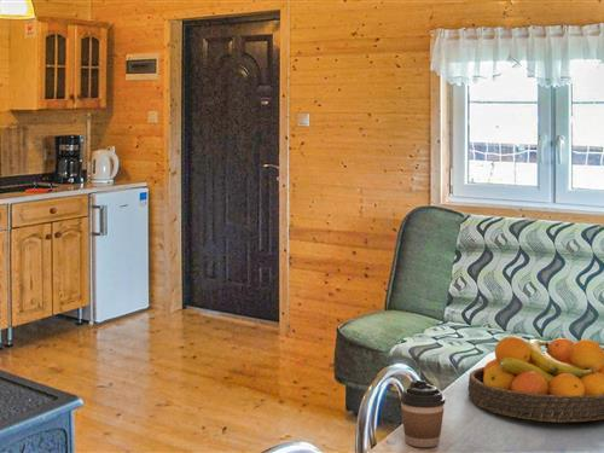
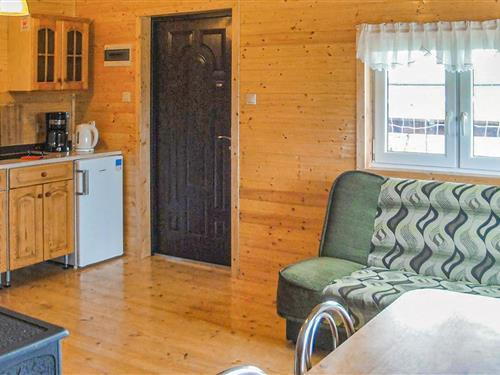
- fruit bowl [467,336,604,423]
- coffee cup [399,379,447,448]
